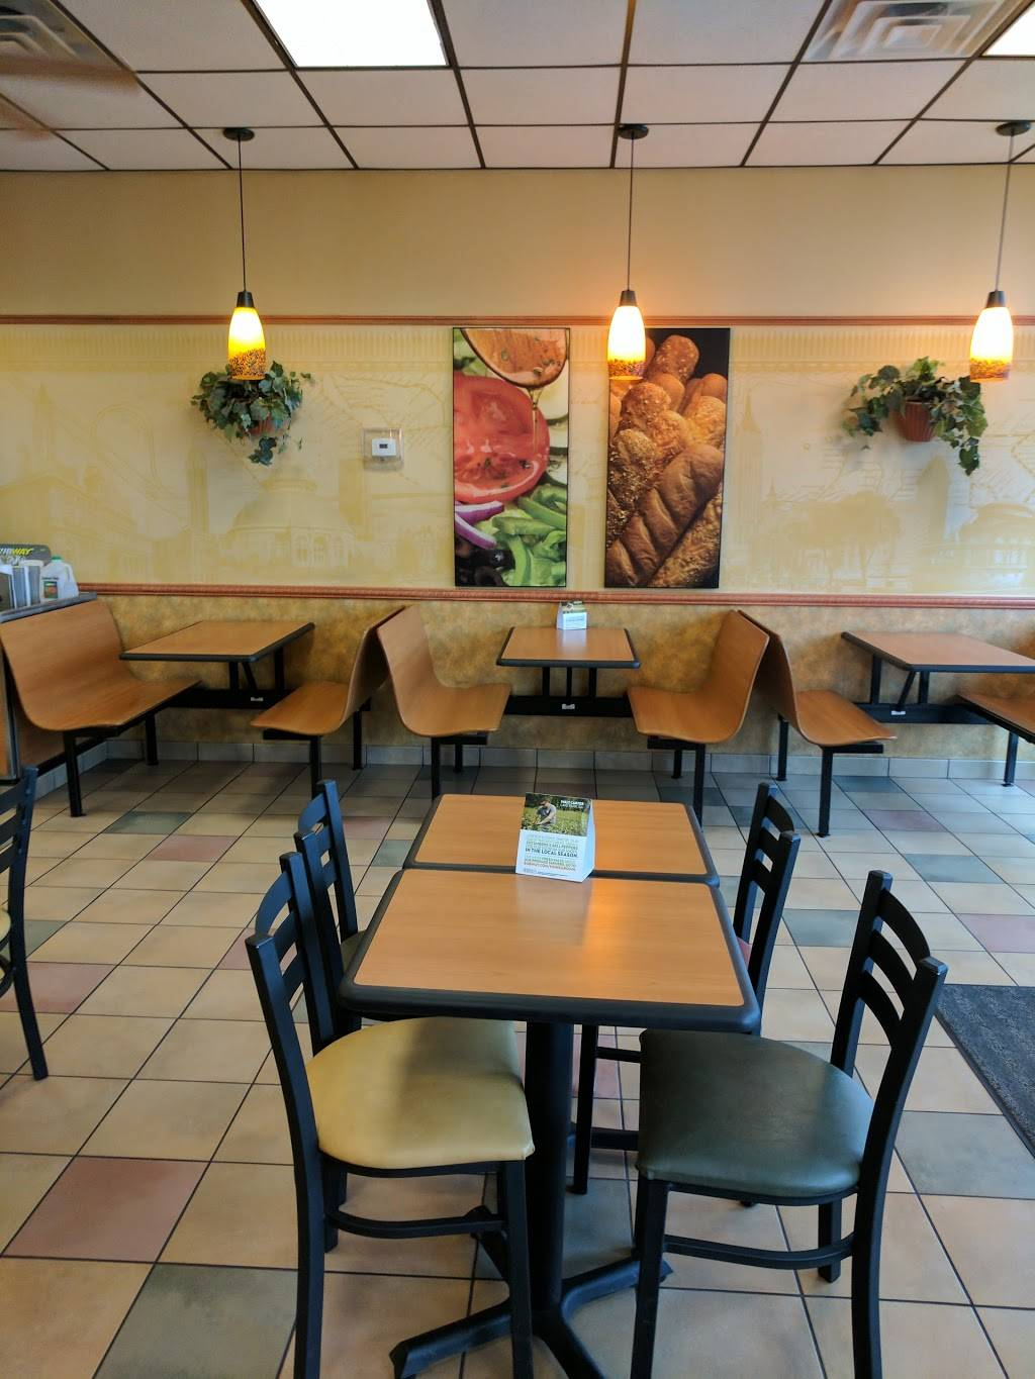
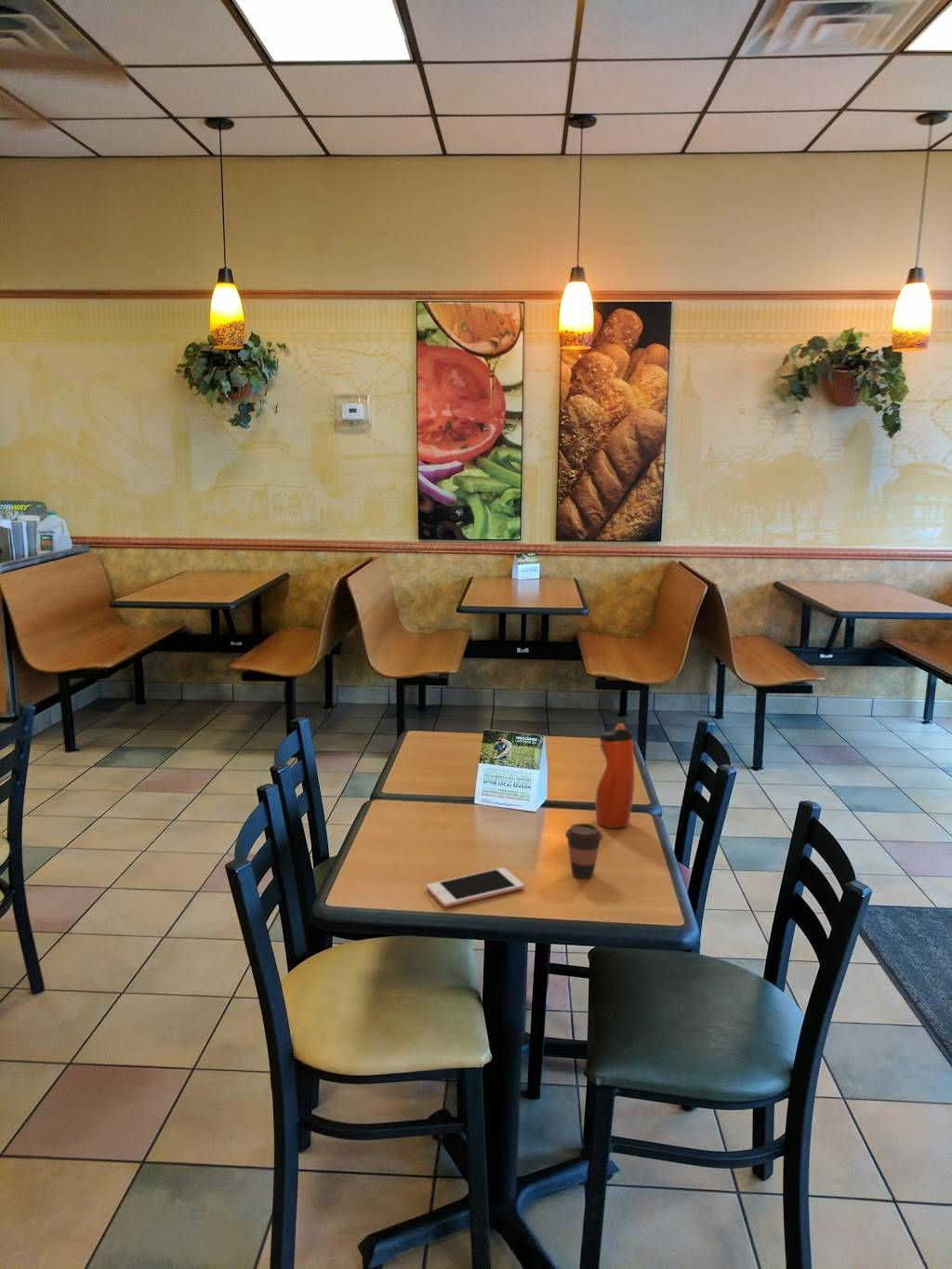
+ cell phone [426,866,525,908]
+ water bottle [595,722,636,829]
+ coffee cup [564,823,604,879]
